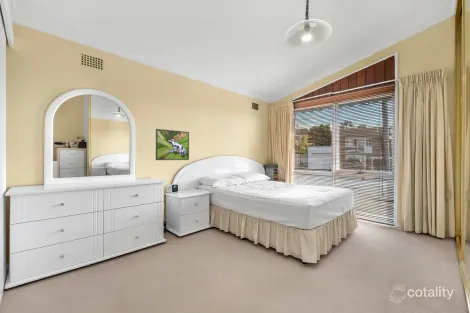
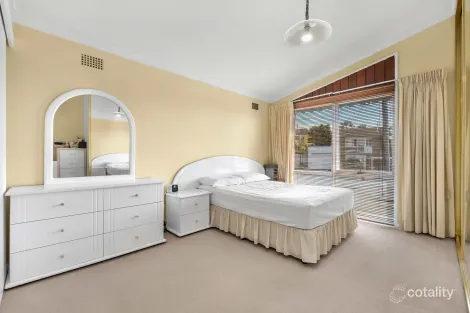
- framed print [155,128,190,161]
